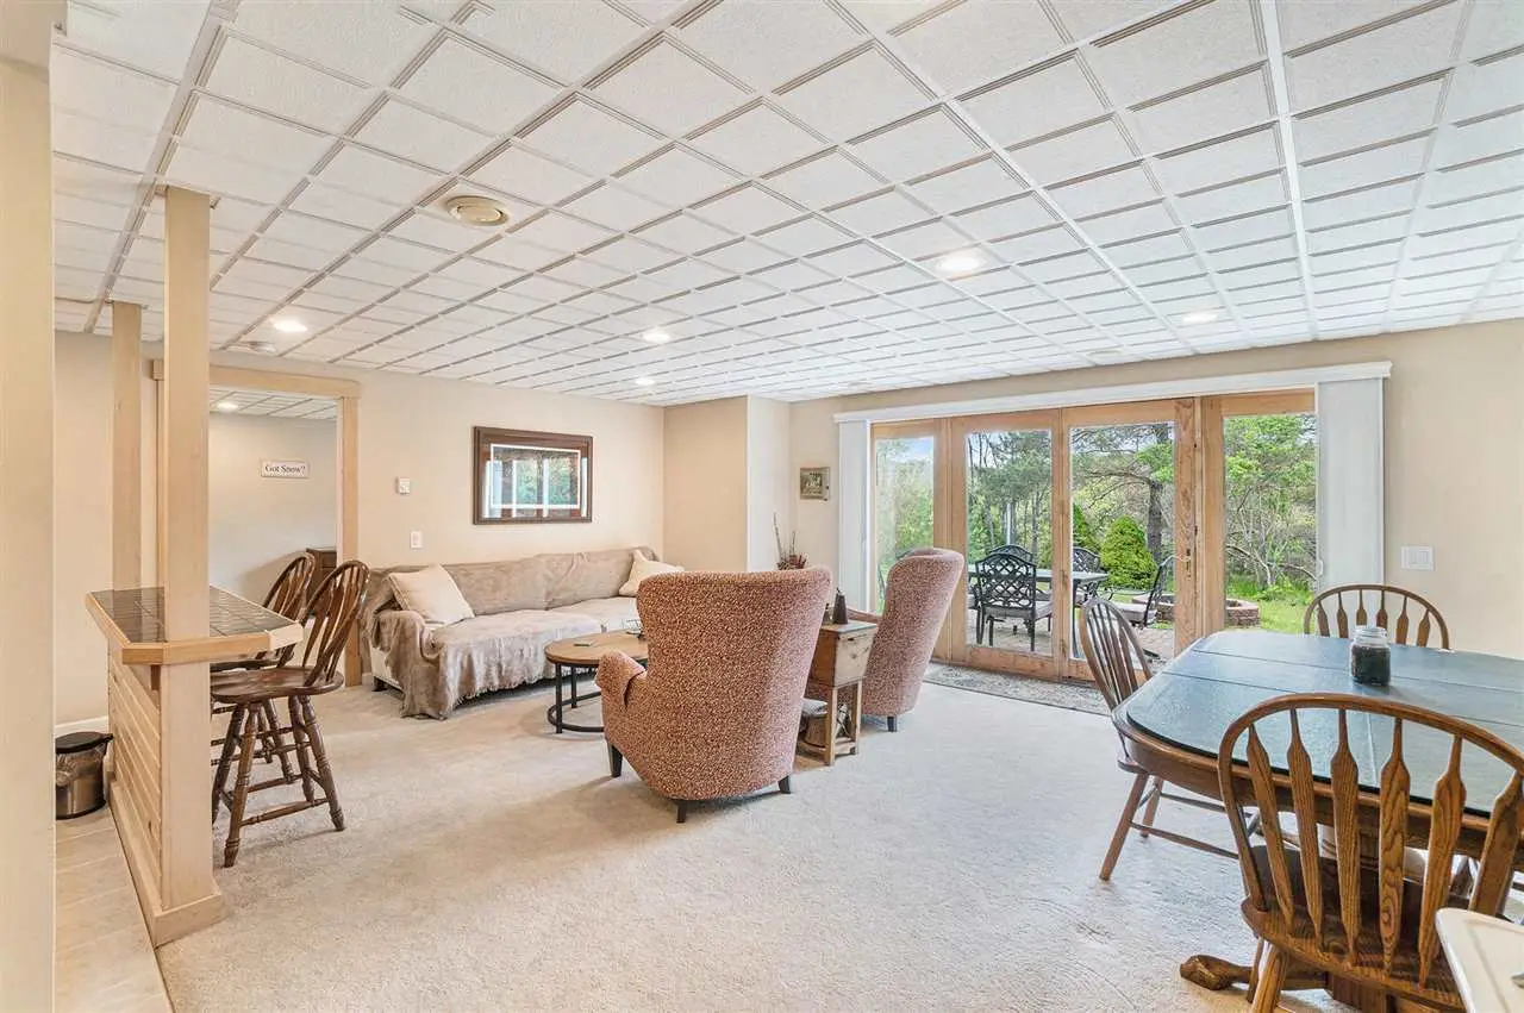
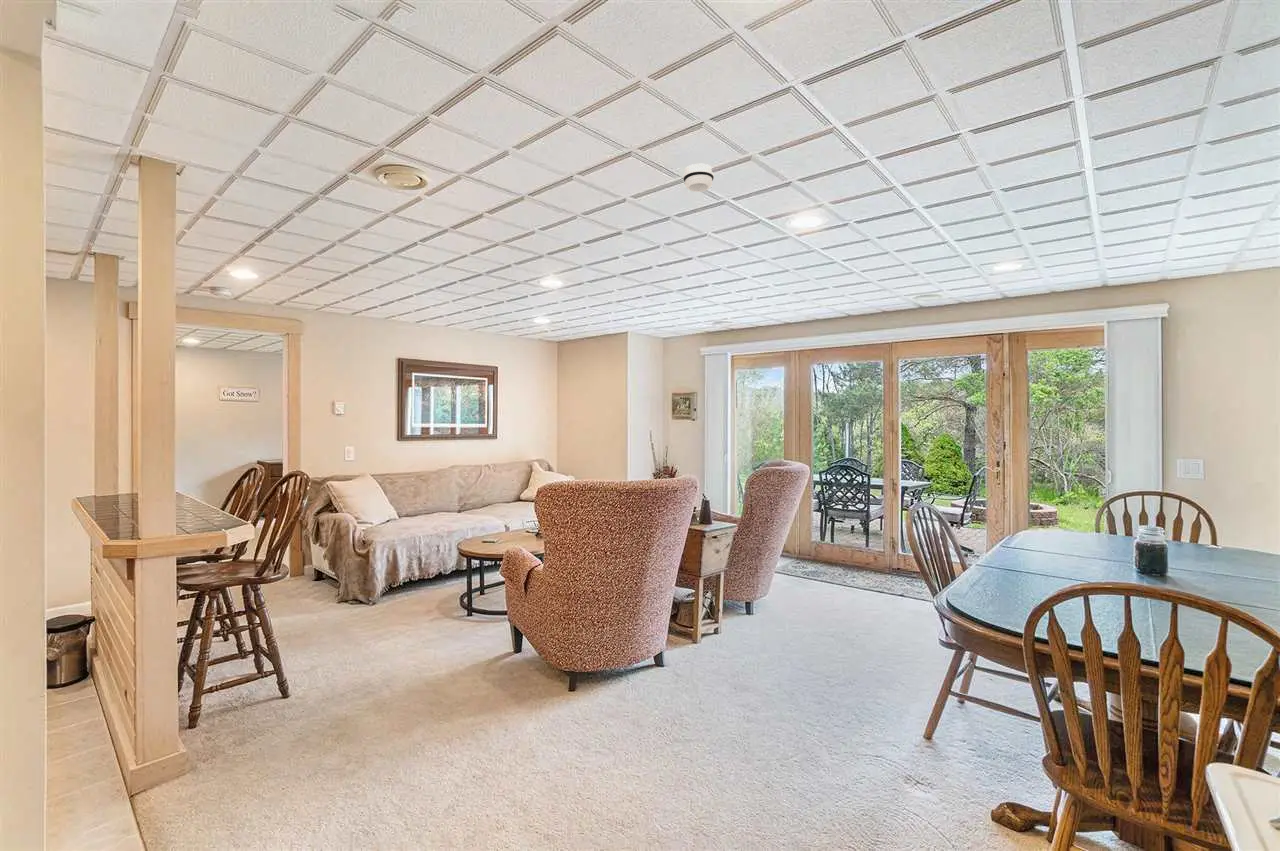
+ smoke detector [682,163,715,193]
